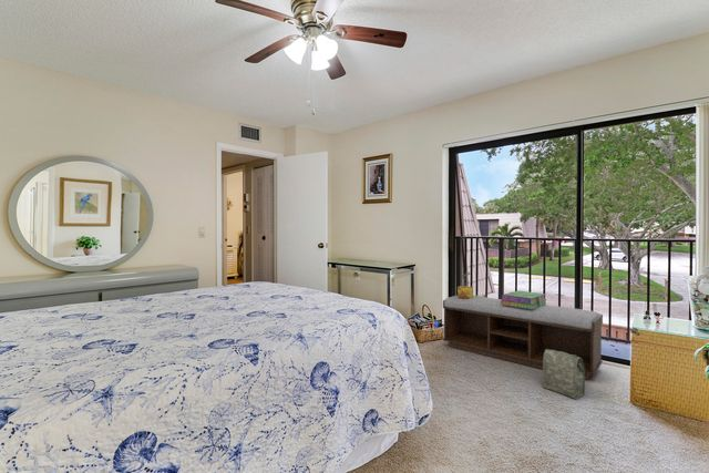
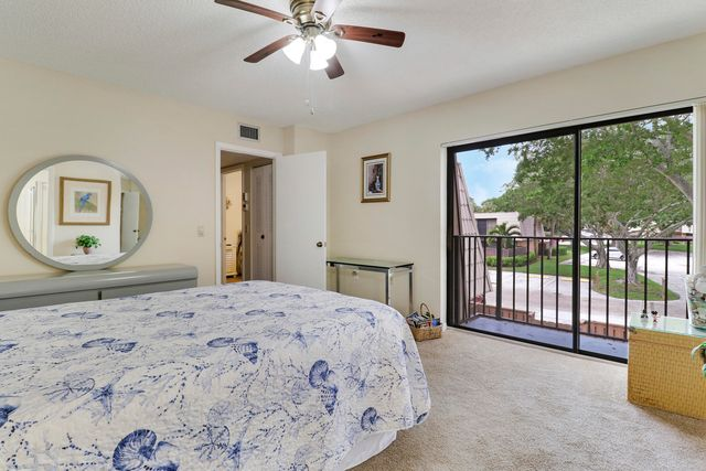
- stack of books [501,289,547,309]
- bag [542,349,586,401]
- potted plant [456,271,487,299]
- bench [442,295,604,381]
